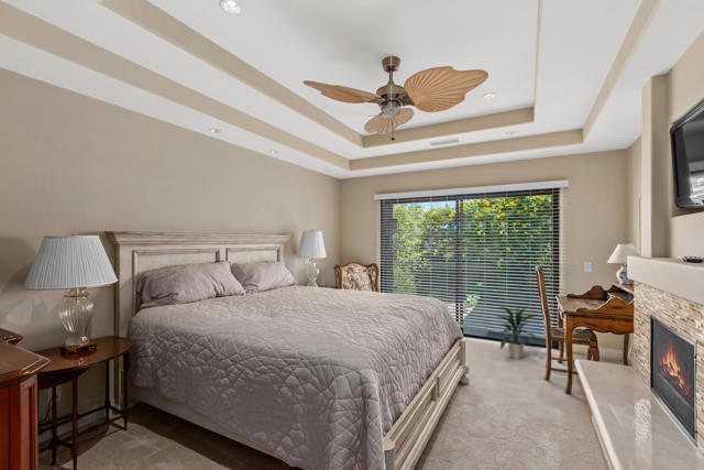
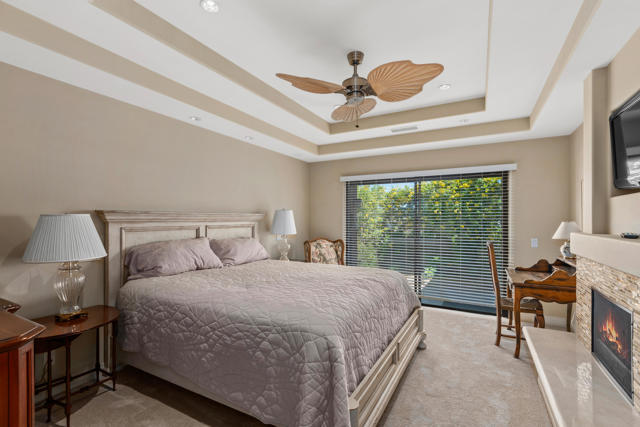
- indoor plant [496,305,539,360]
